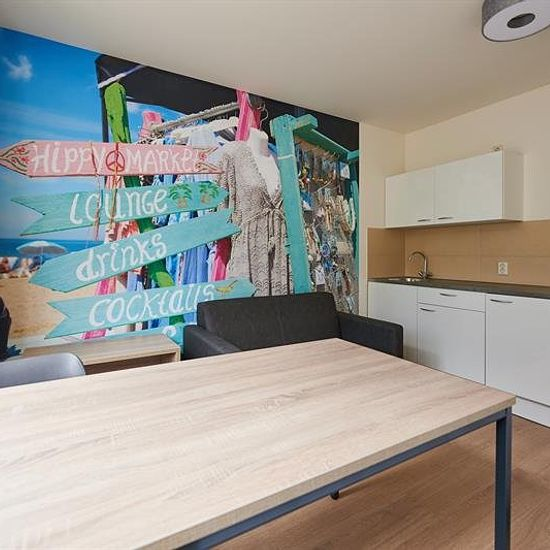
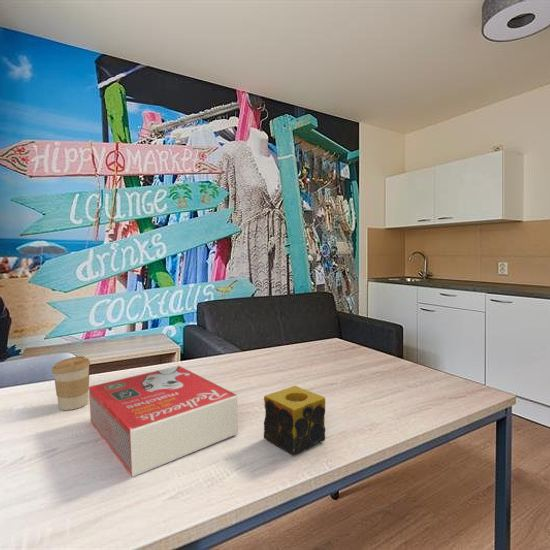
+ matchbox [88,365,239,478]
+ coffee cup [51,355,91,411]
+ candle [263,385,326,456]
